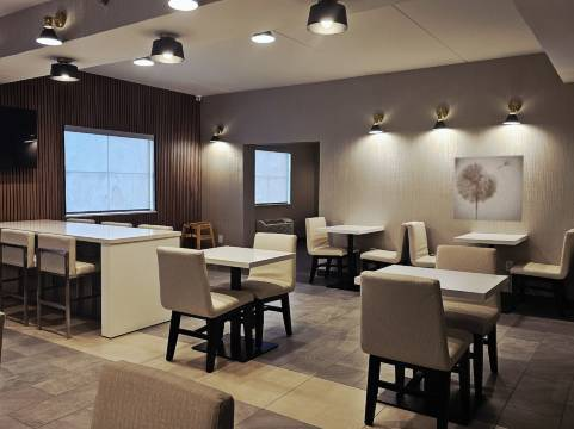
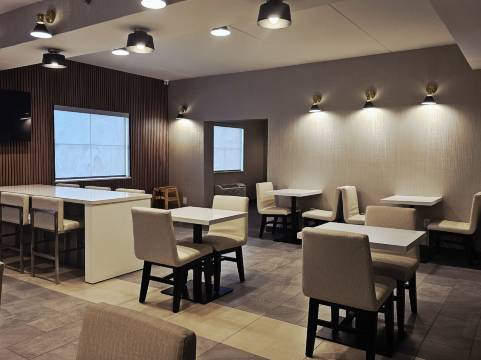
- wall art [452,154,525,223]
